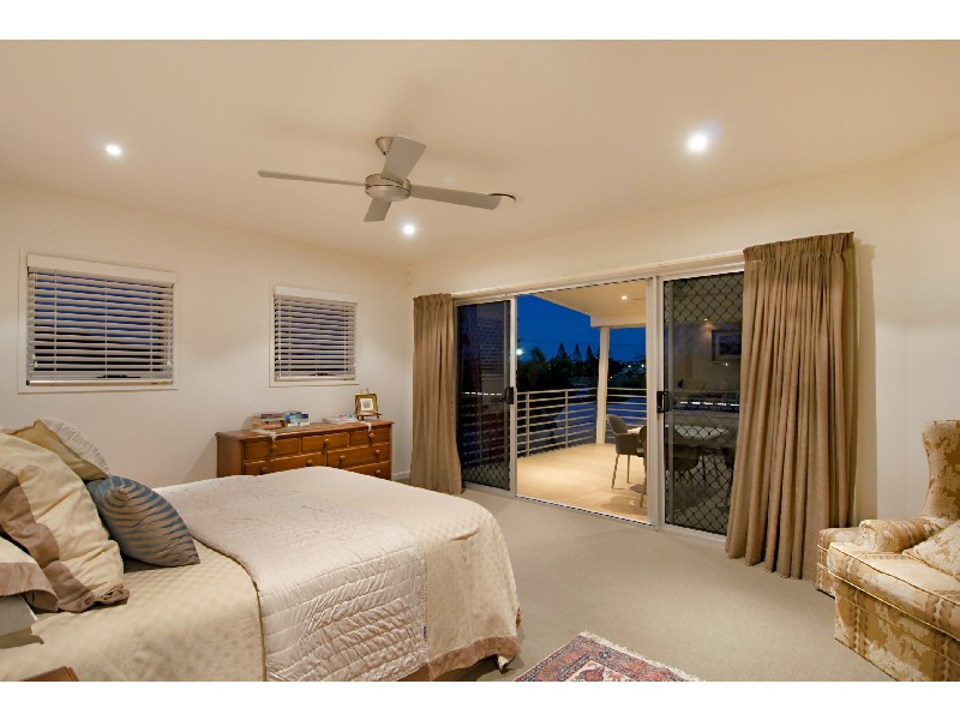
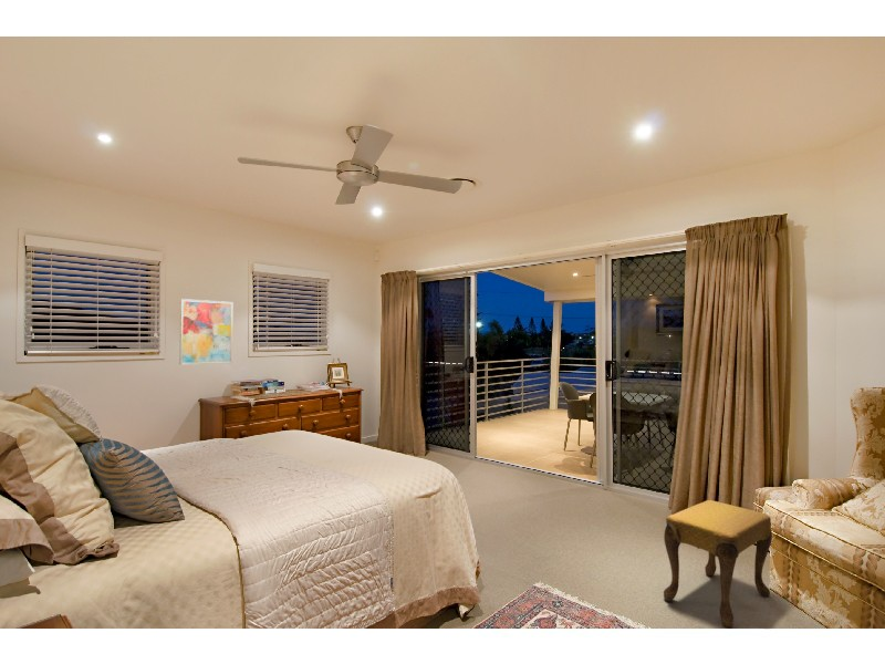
+ wall art [178,298,233,366]
+ footstool [663,499,773,630]
